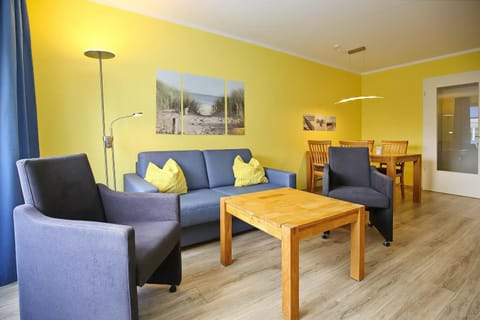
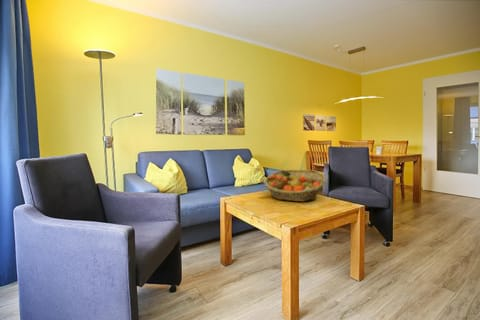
+ fruit basket [263,169,327,202]
